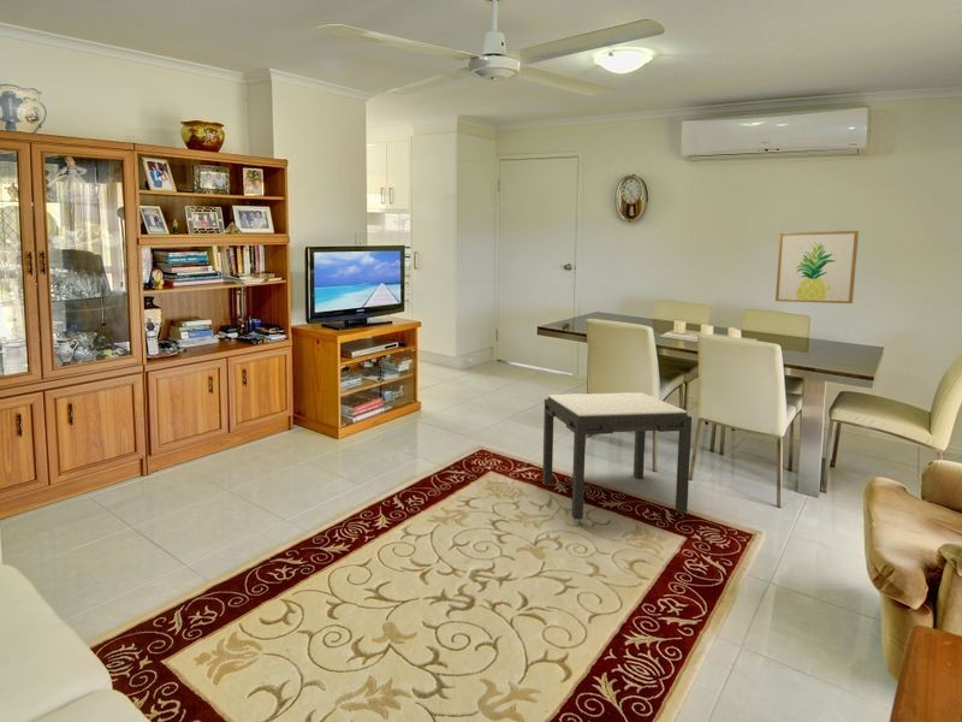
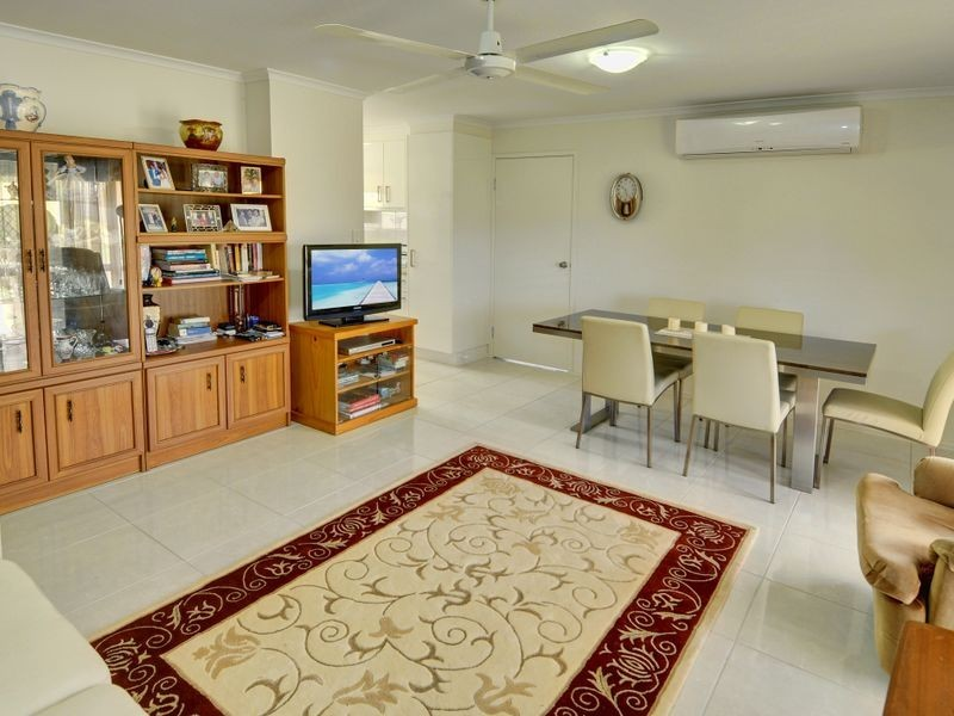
- wall art [774,230,860,304]
- side table [541,391,693,521]
